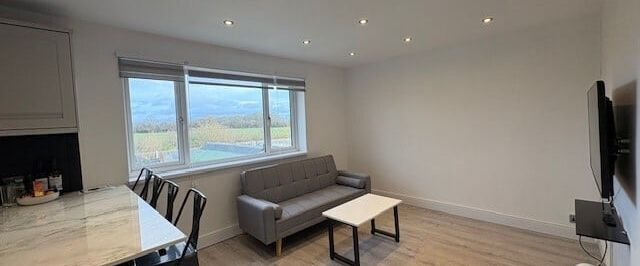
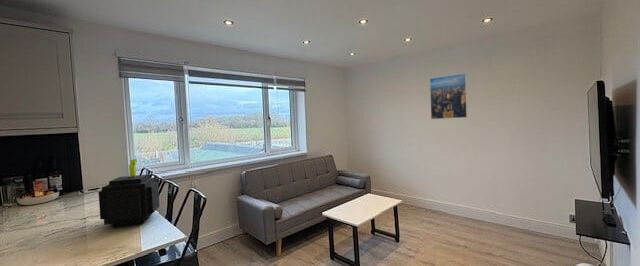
+ plant pot [98,158,160,228]
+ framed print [429,72,469,120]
